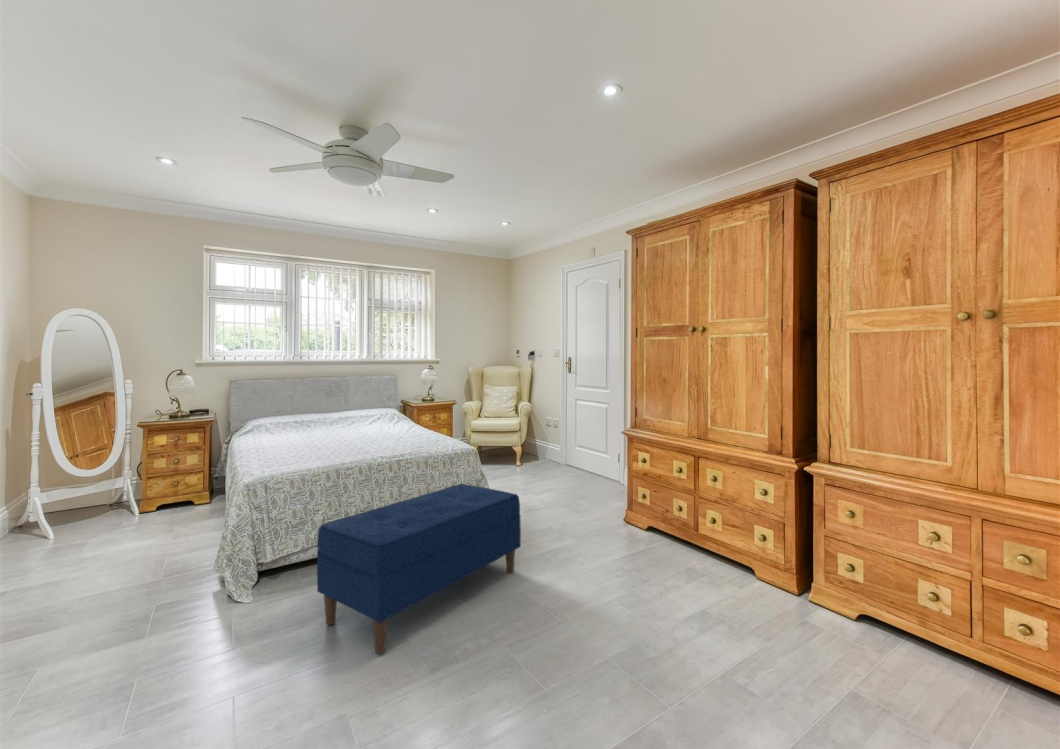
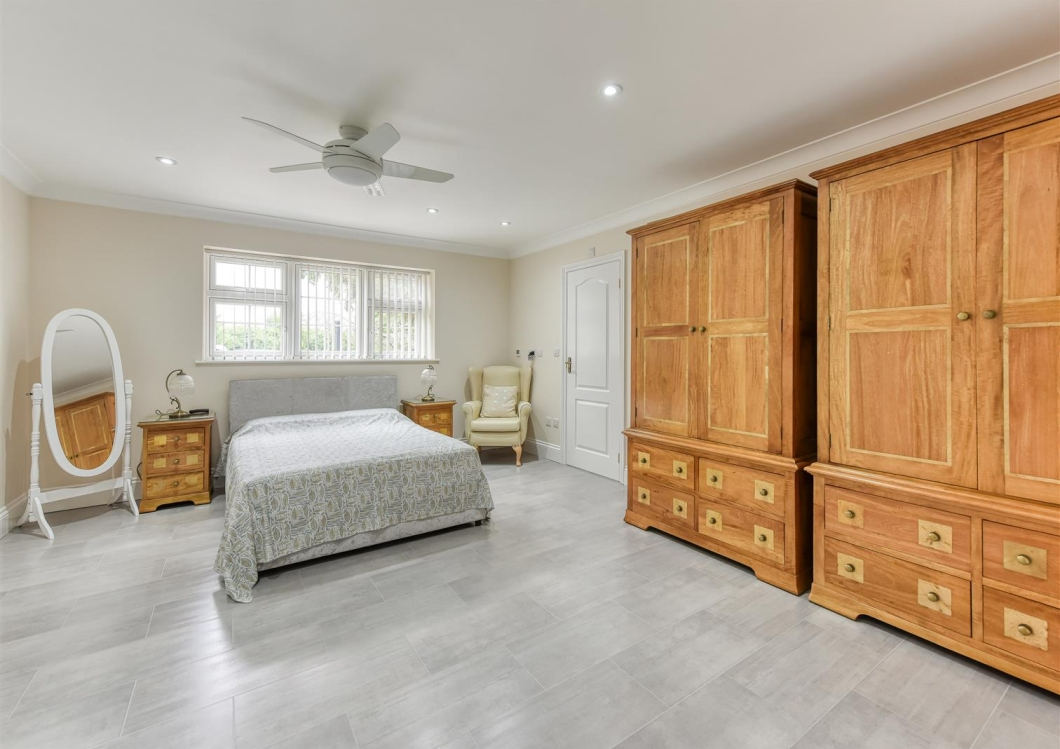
- bench [316,483,522,655]
